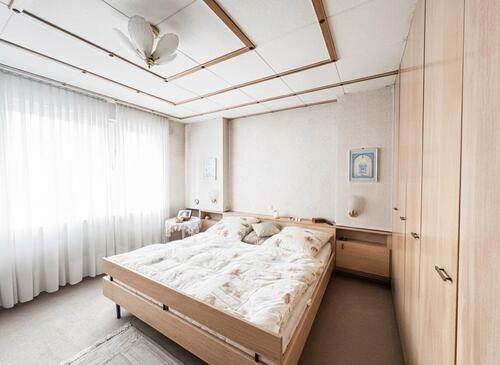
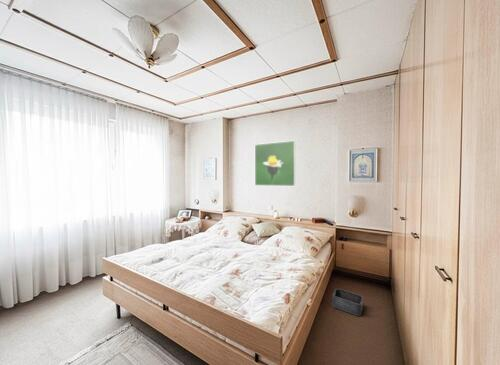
+ storage bin [332,288,364,317]
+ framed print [254,139,296,187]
